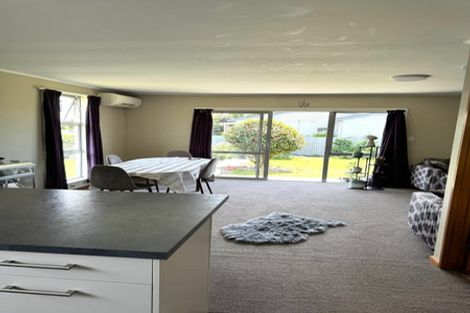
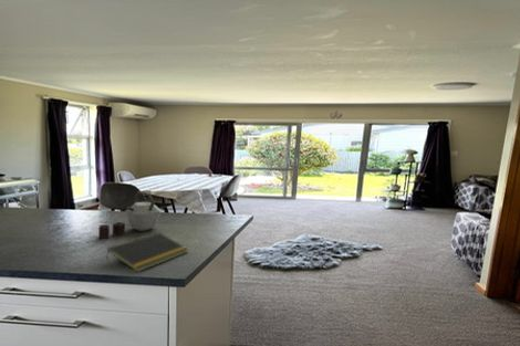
+ notepad [105,232,189,273]
+ kettle [97,190,162,239]
